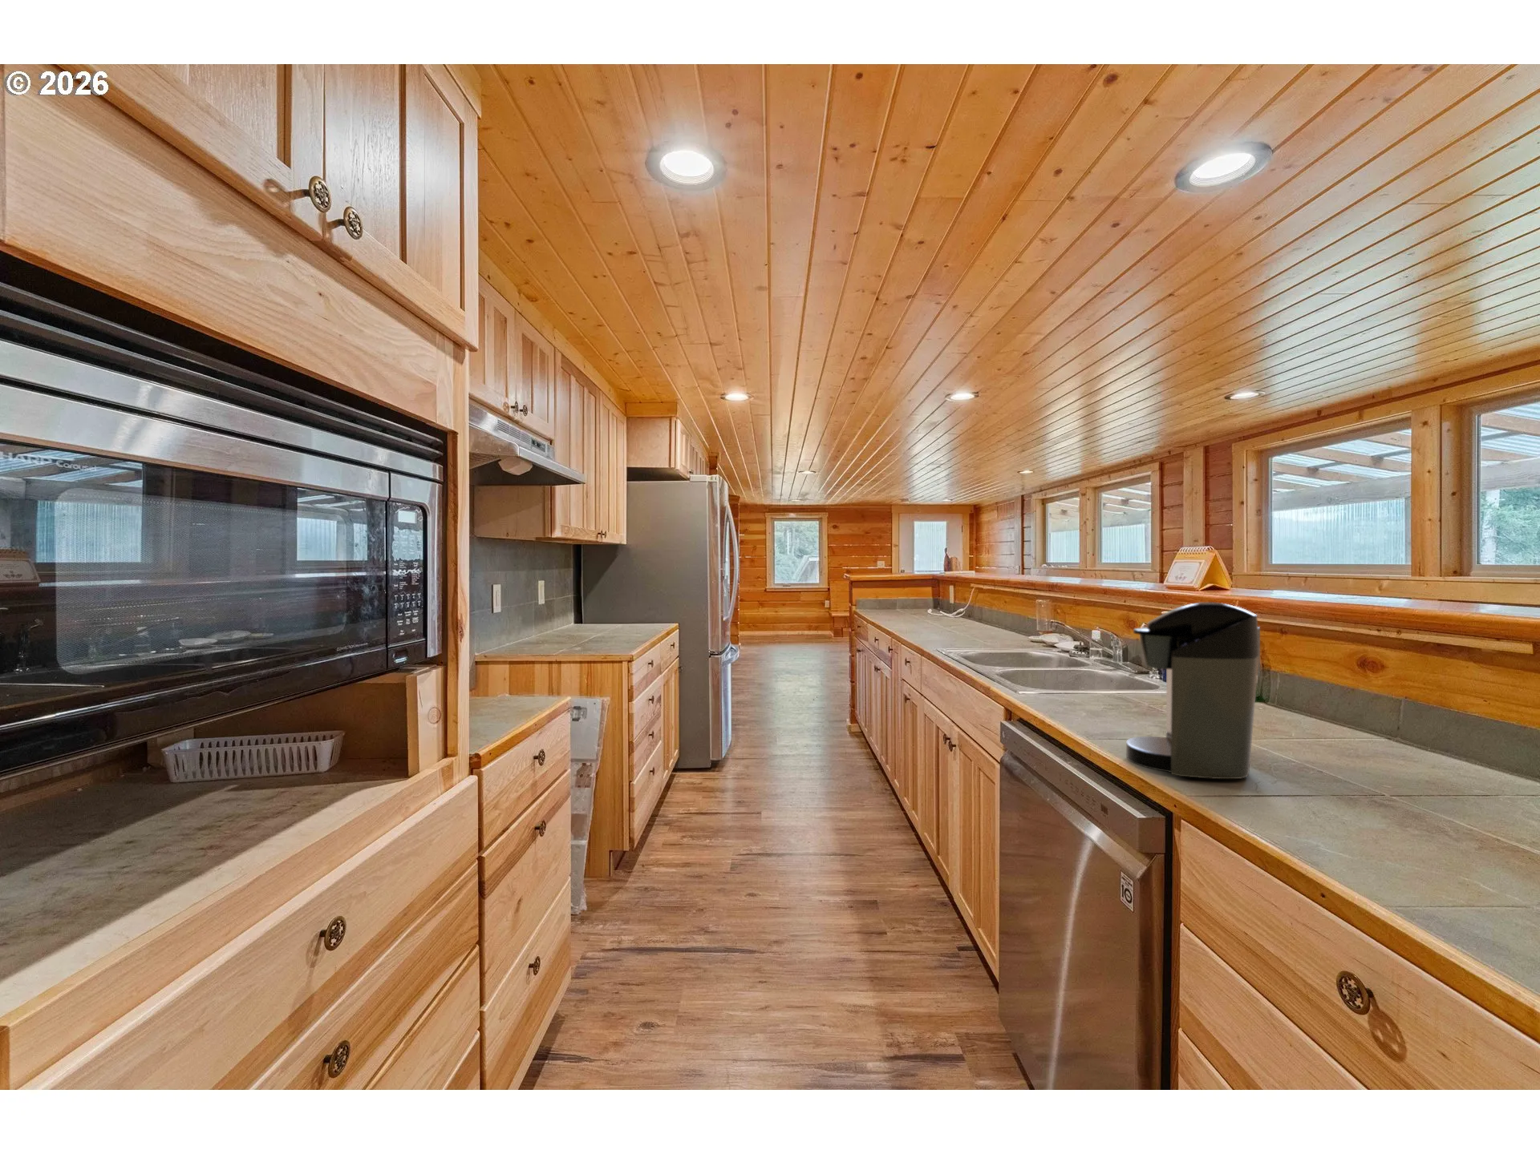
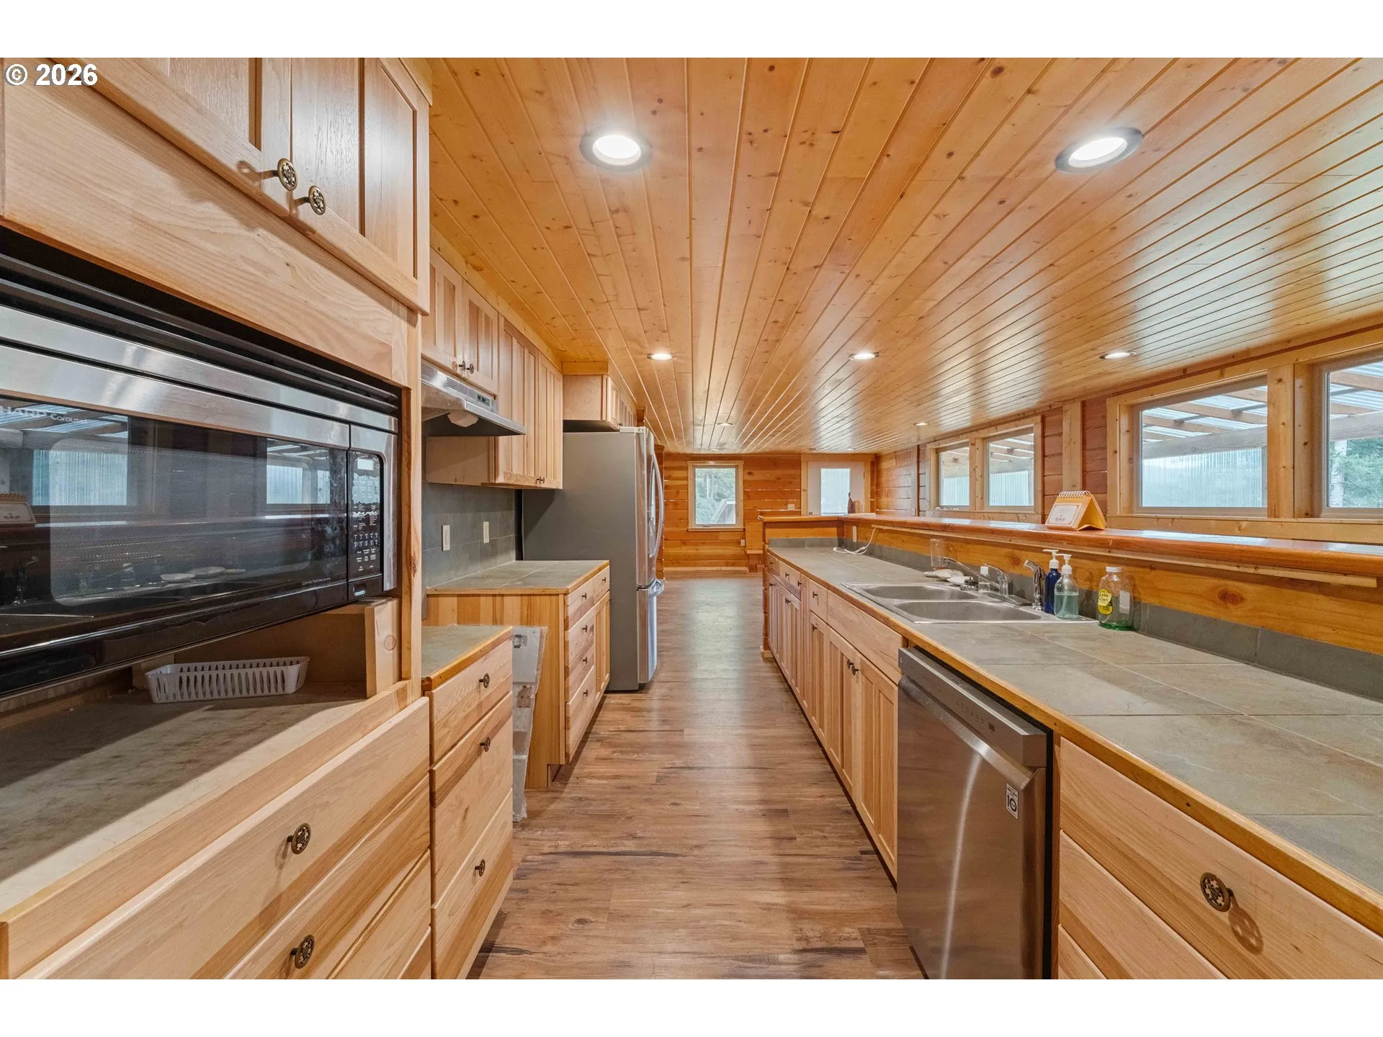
- coffee maker [1125,601,1261,779]
